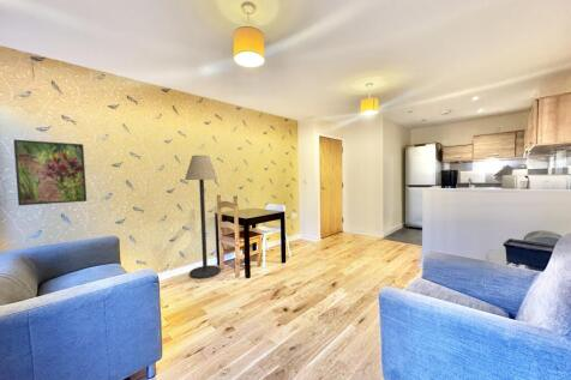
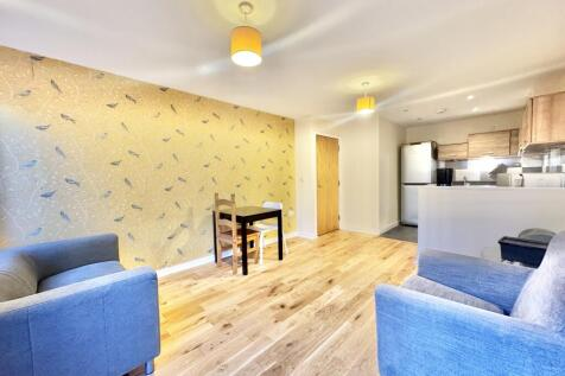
- floor lamp [184,155,222,279]
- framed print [12,139,88,206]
